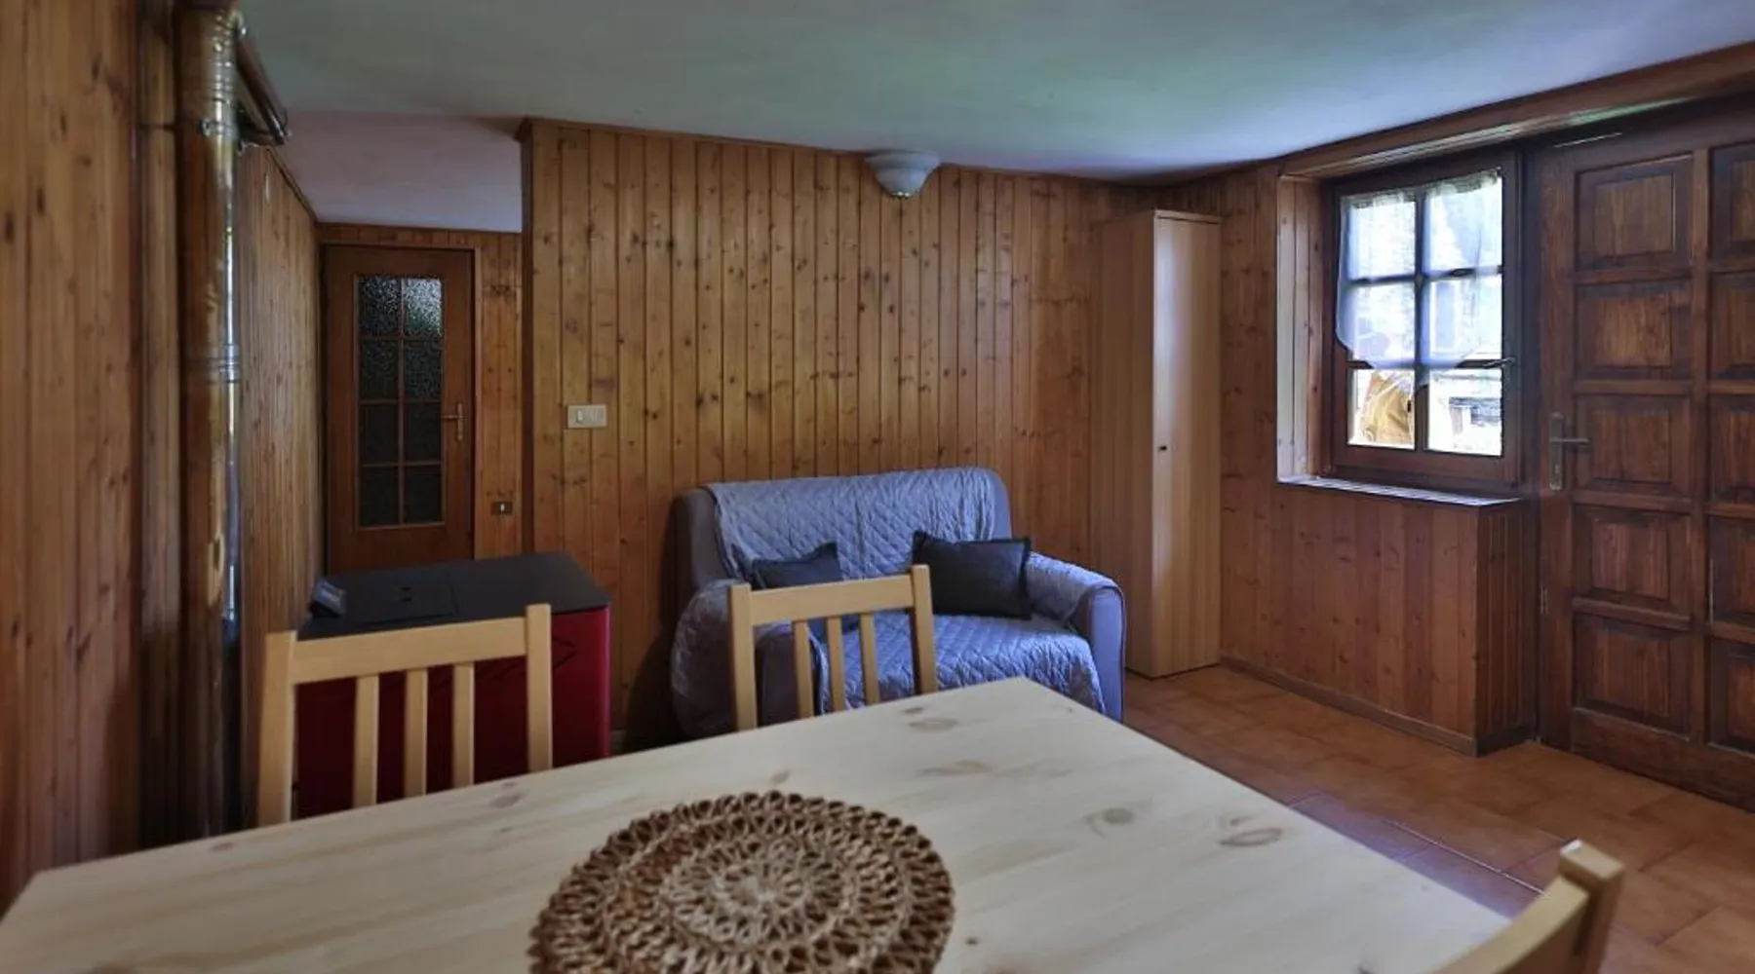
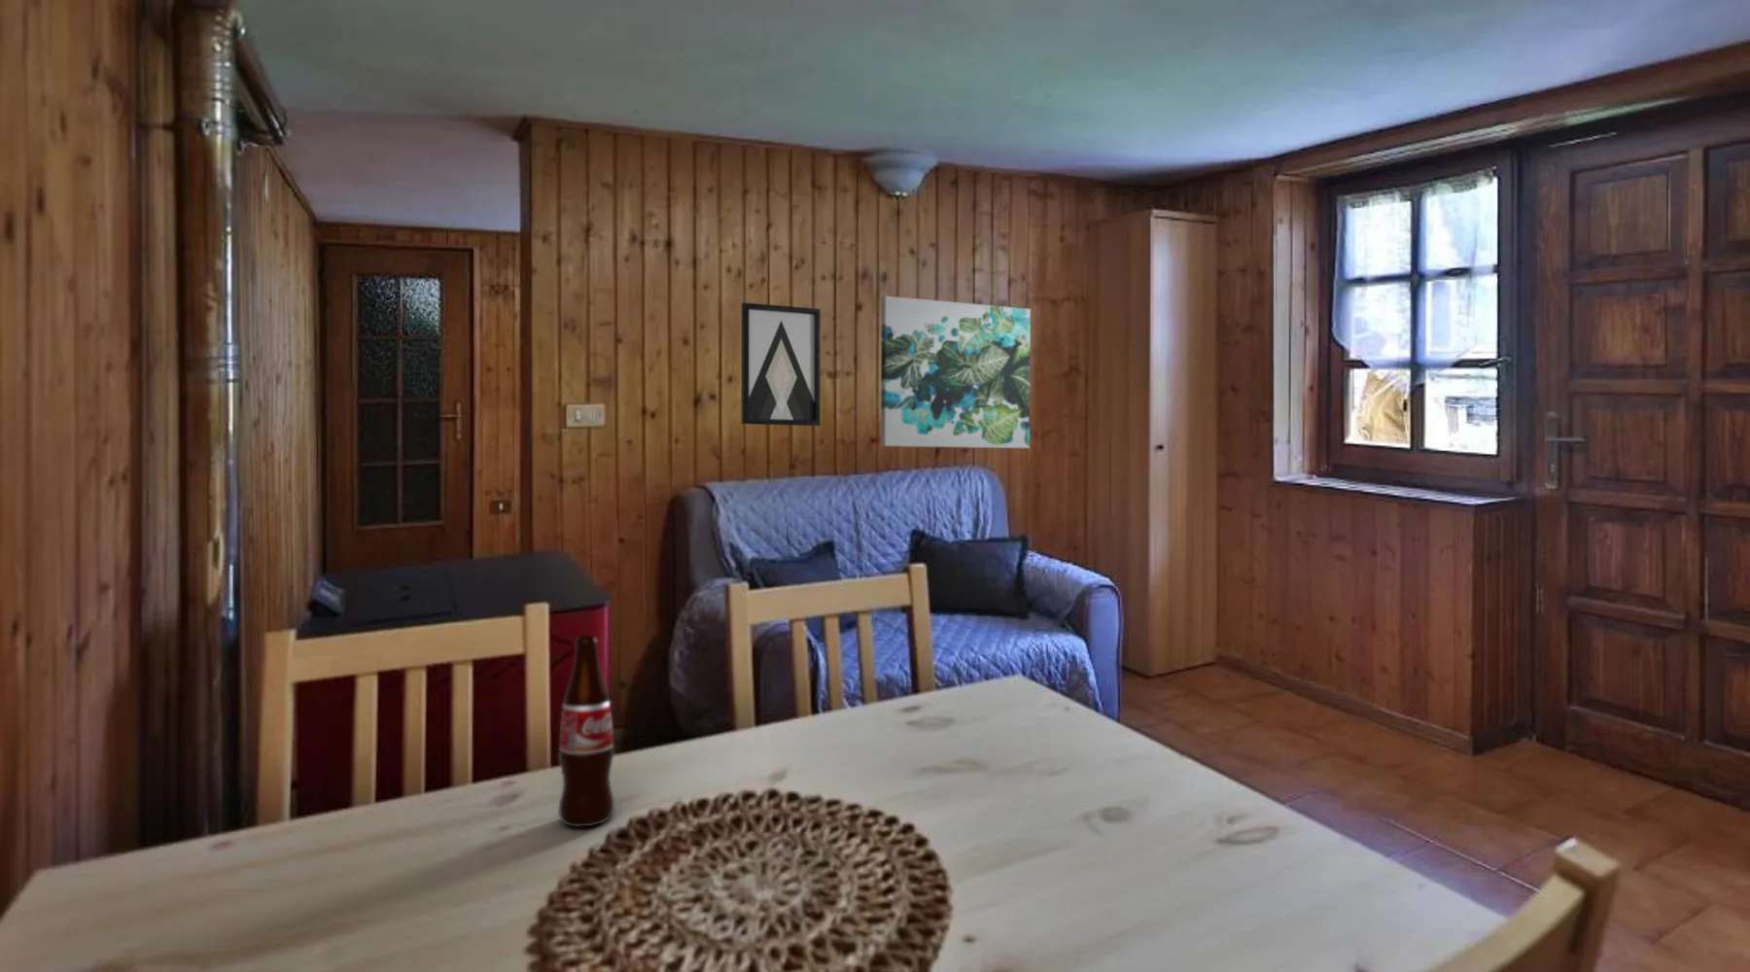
+ bottle [558,634,615,827]
+ wall art [880,294,1032,449]
+ wall art [741,302,821,426]
